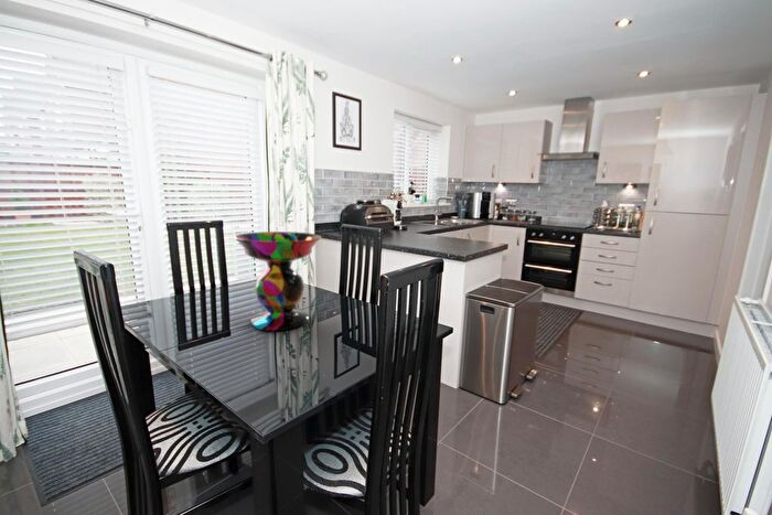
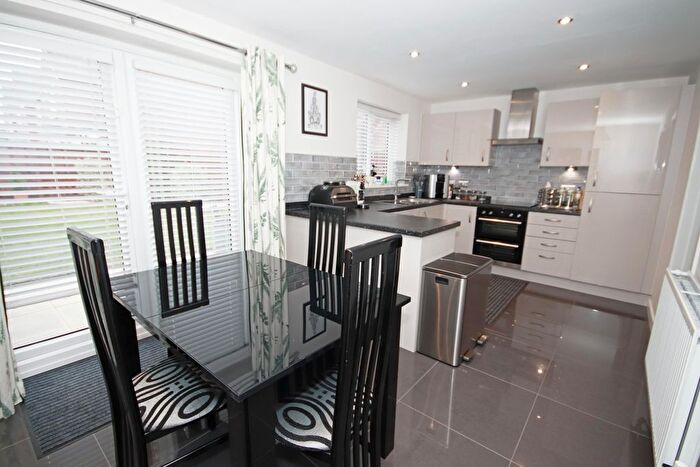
- decorative bowl [233,230,322,332]
